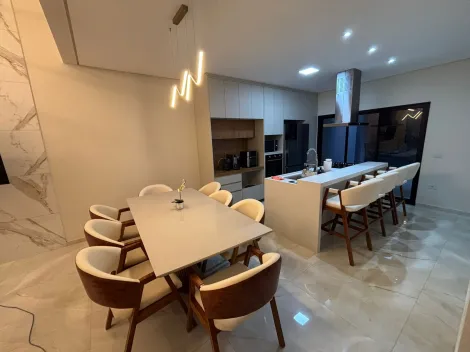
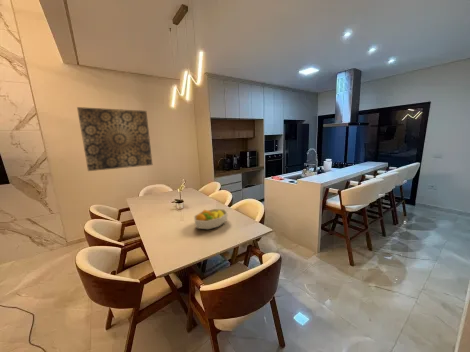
+ wall art [76,106,153,172]
+ fruit bowl [193,208,229,230]
